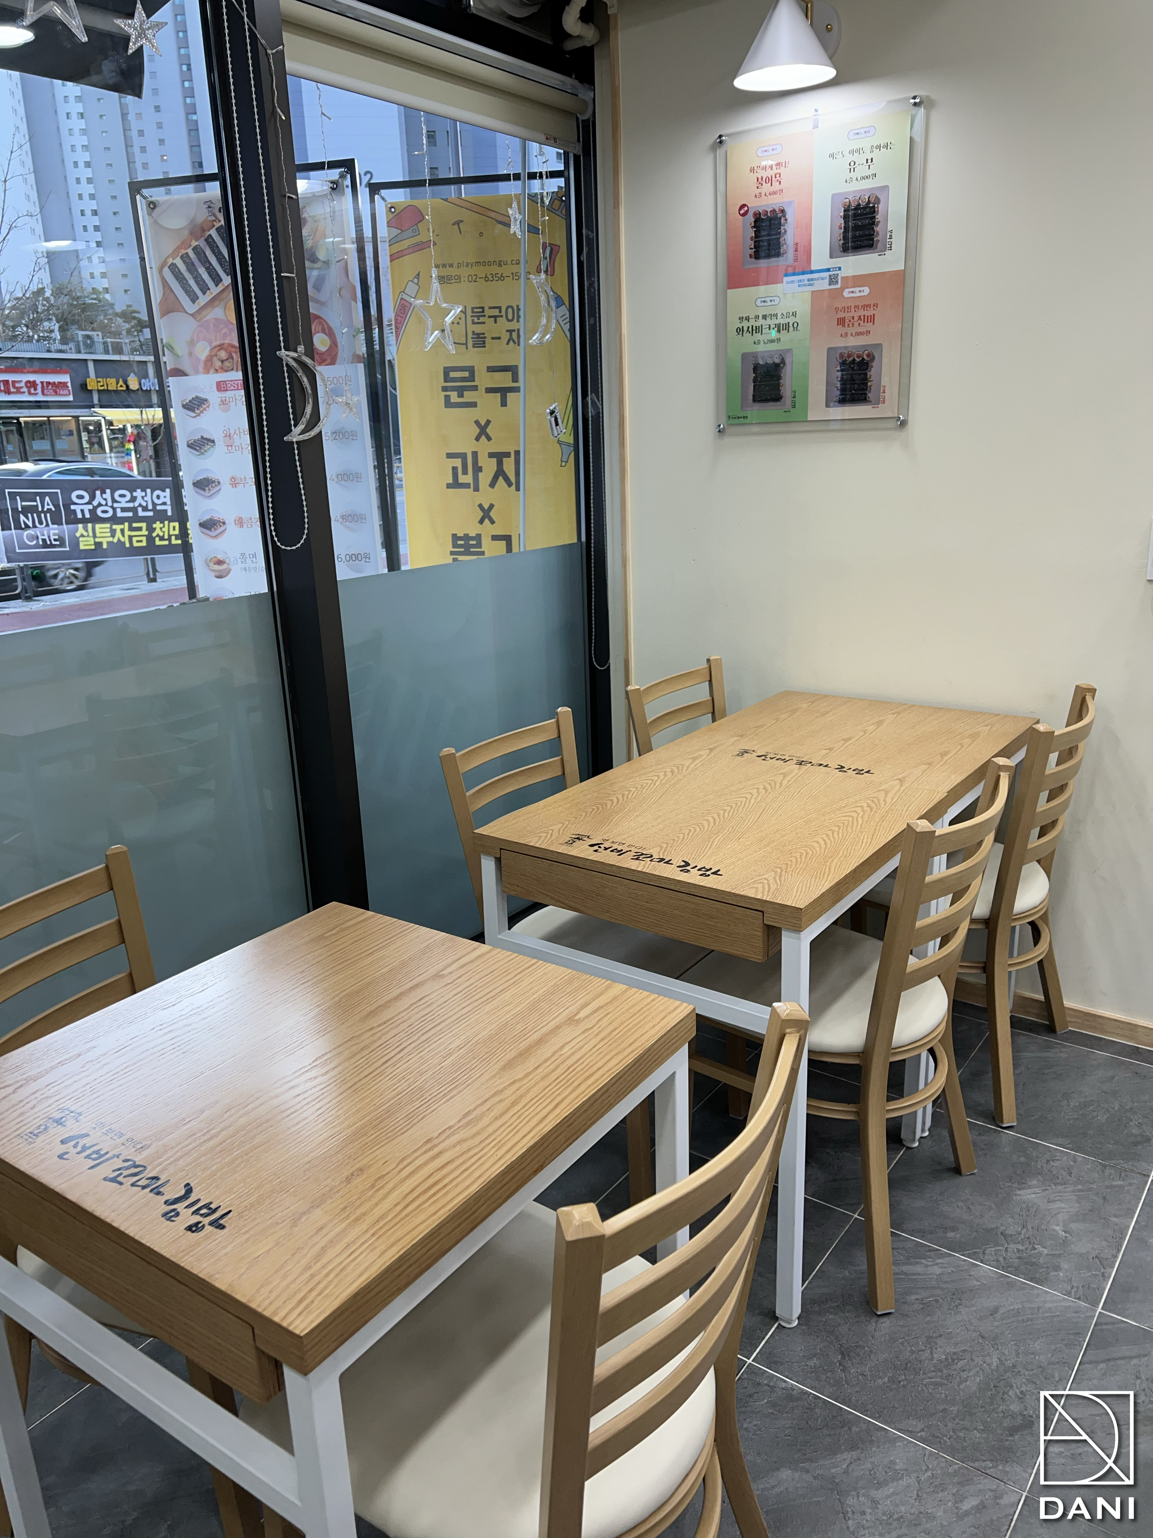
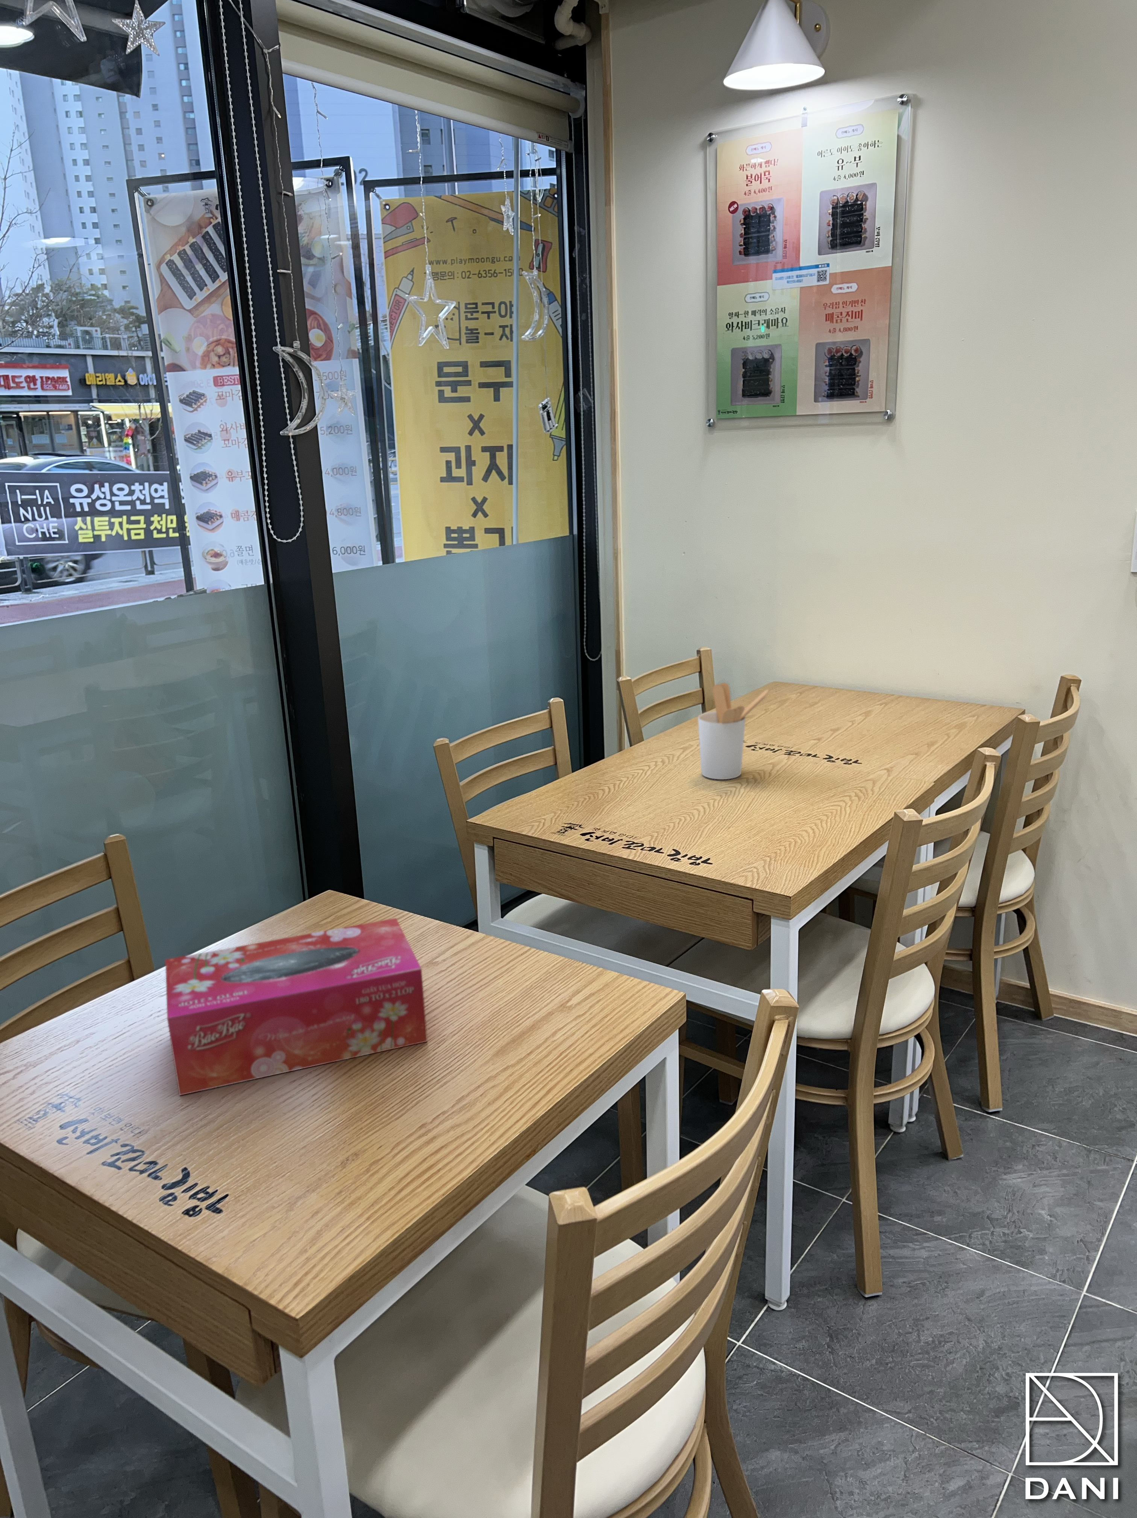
+ tissue box [165,918,428,1096]
+ utensil holder [697,683,769,779]
